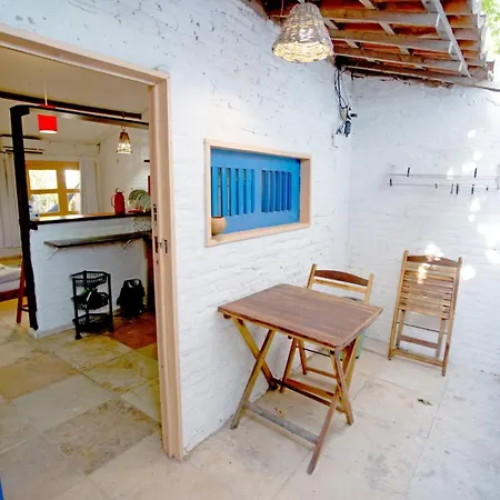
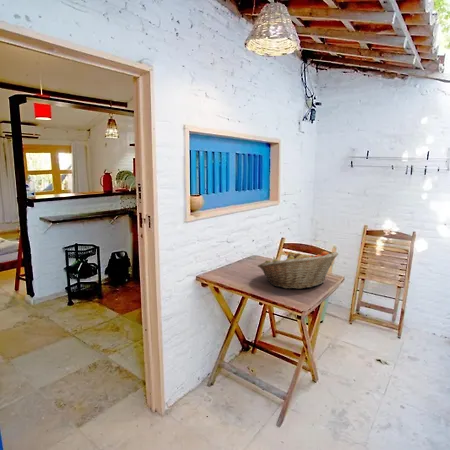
+ fruit basket [257,250,339,290]
